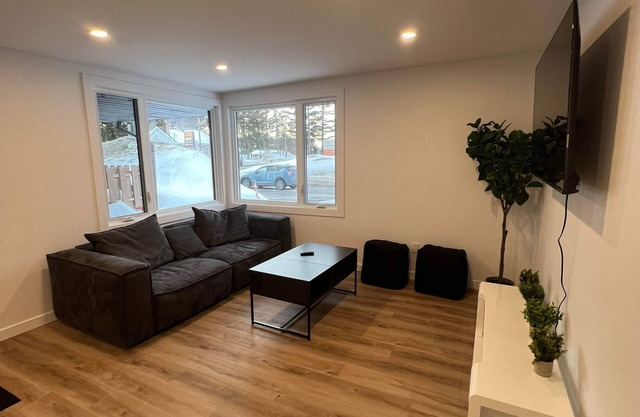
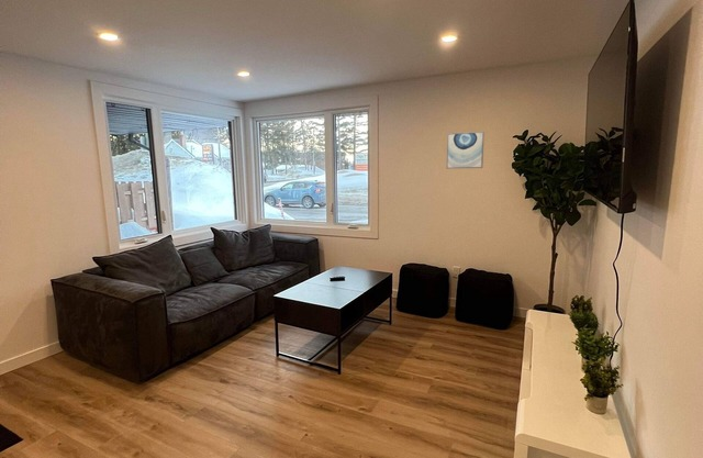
+ wall art [445,131,486,170]
